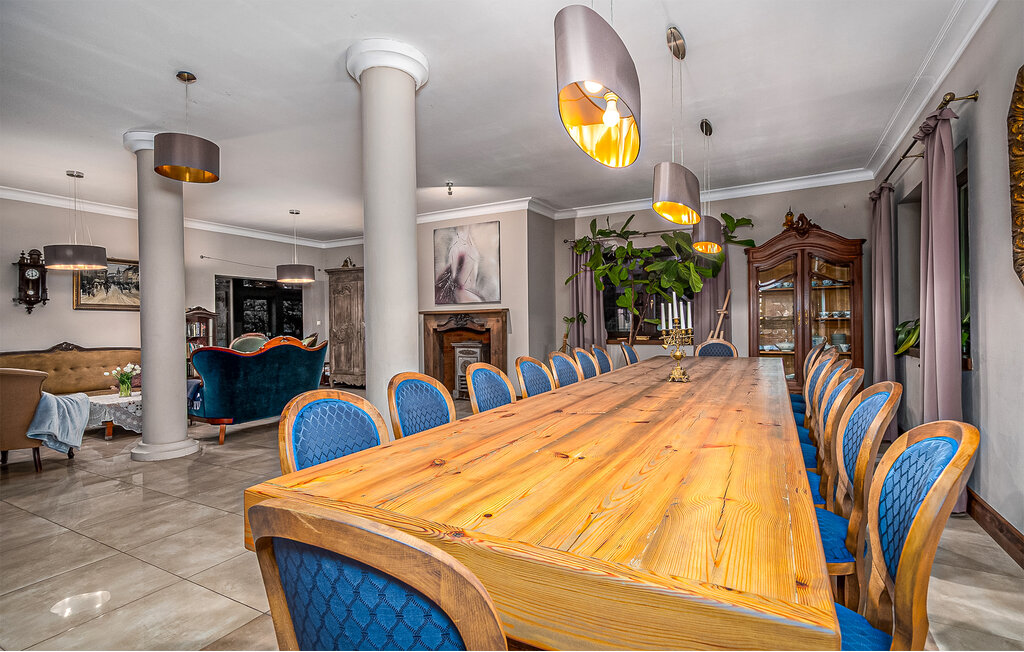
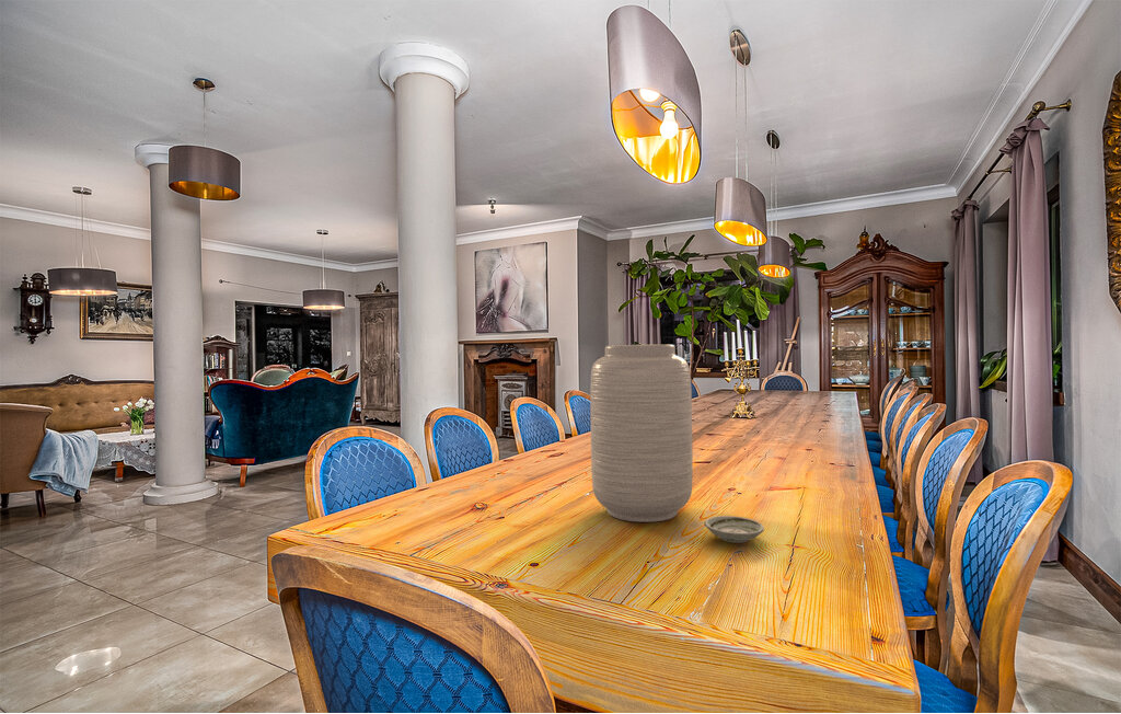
+ saucer [704,515,765,544]
+ vase [589,344,694,523]
